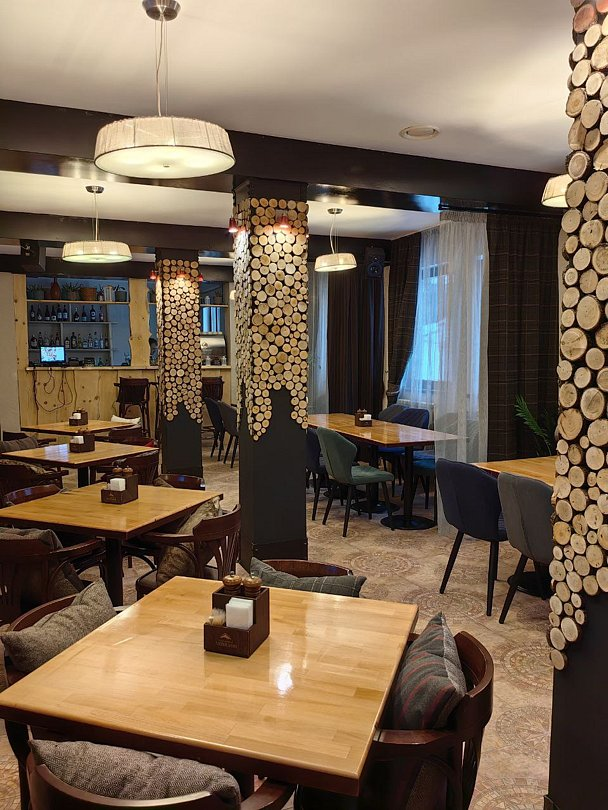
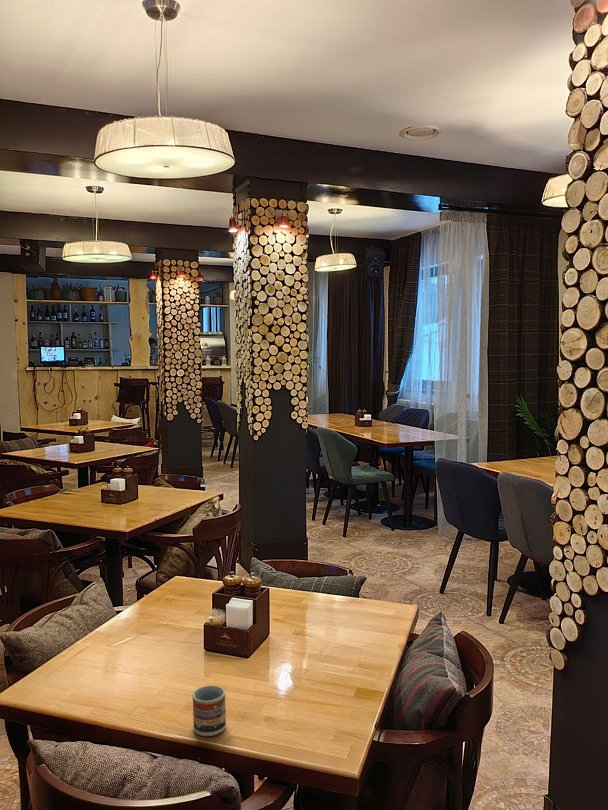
+ cup [191,684,227,737]
